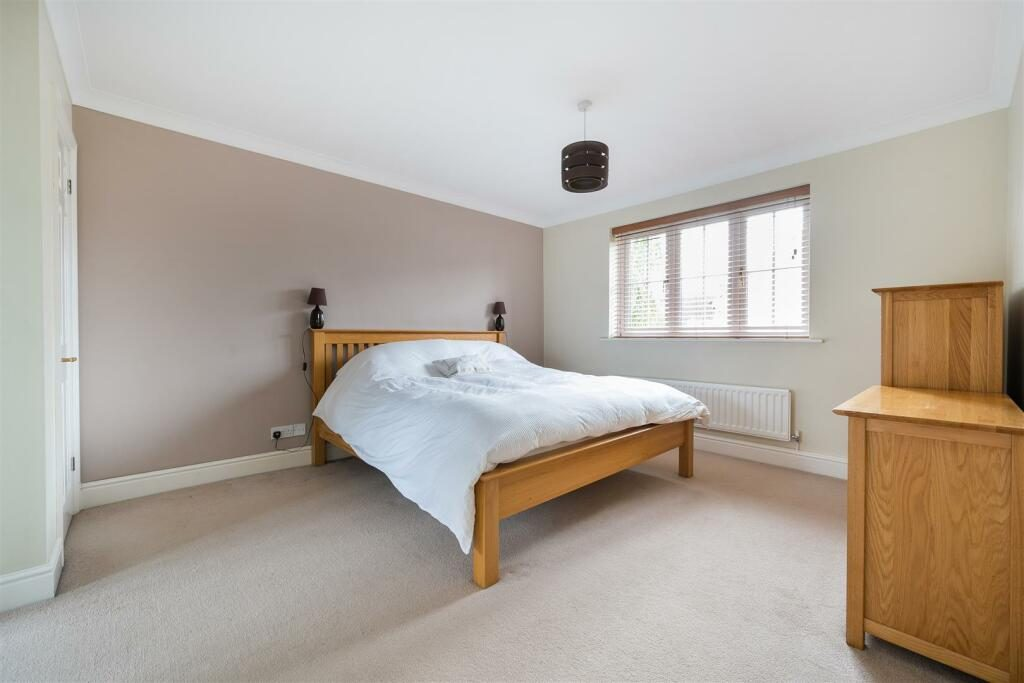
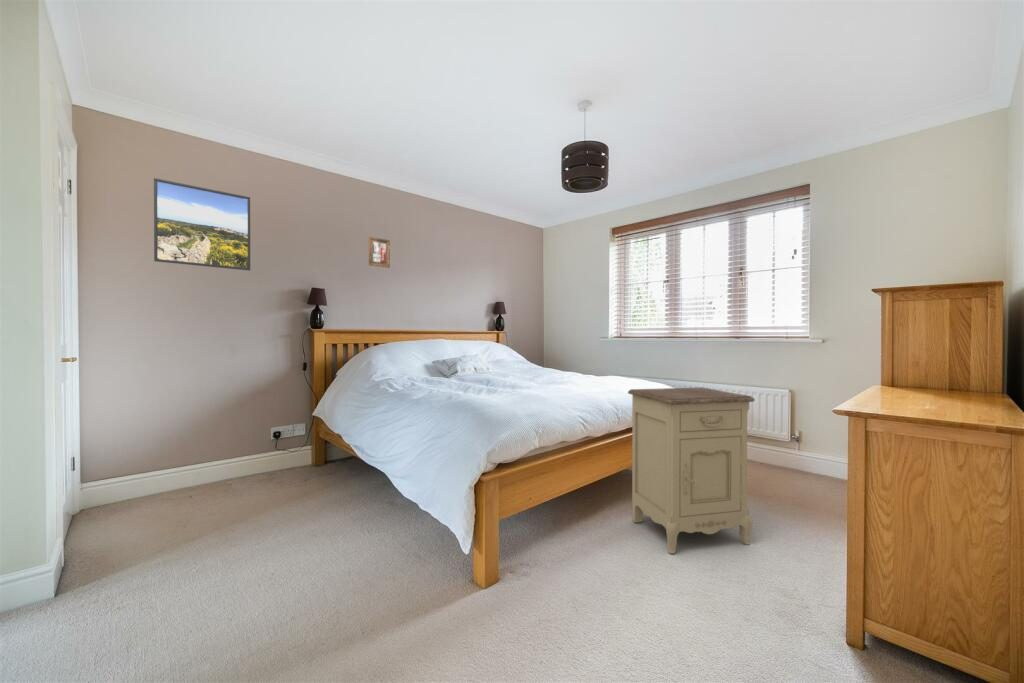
+ nightstand [627,386,756,555]
+ picture frame [367,236,391,269]
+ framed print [153,177,251,272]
